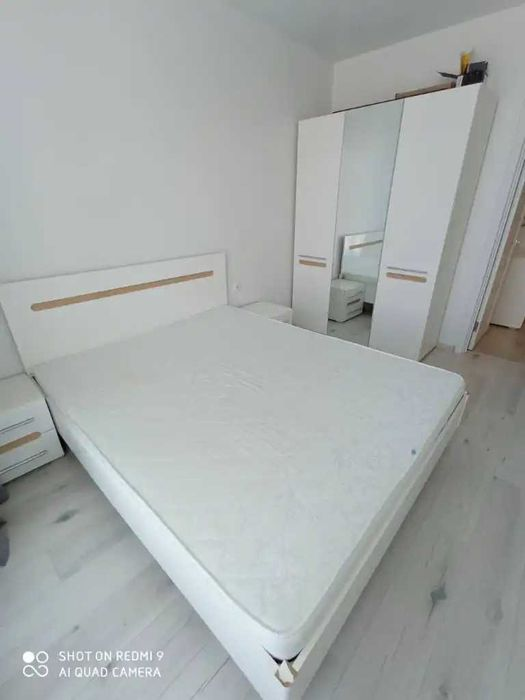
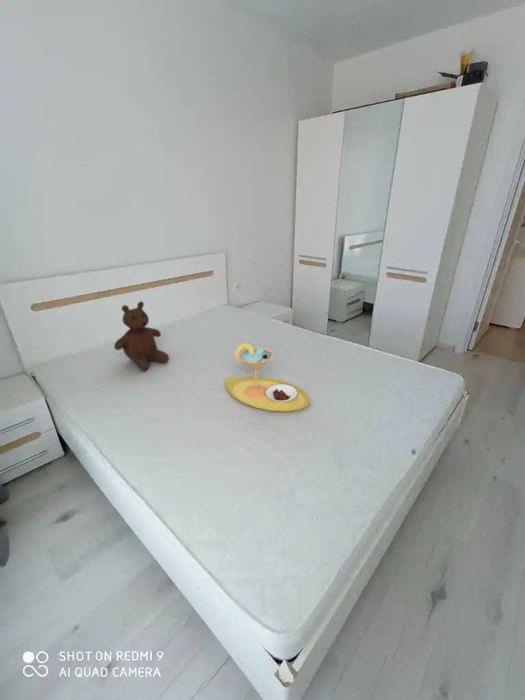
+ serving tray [223,342,311,413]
+ teddy bear [113,301,170,372]
